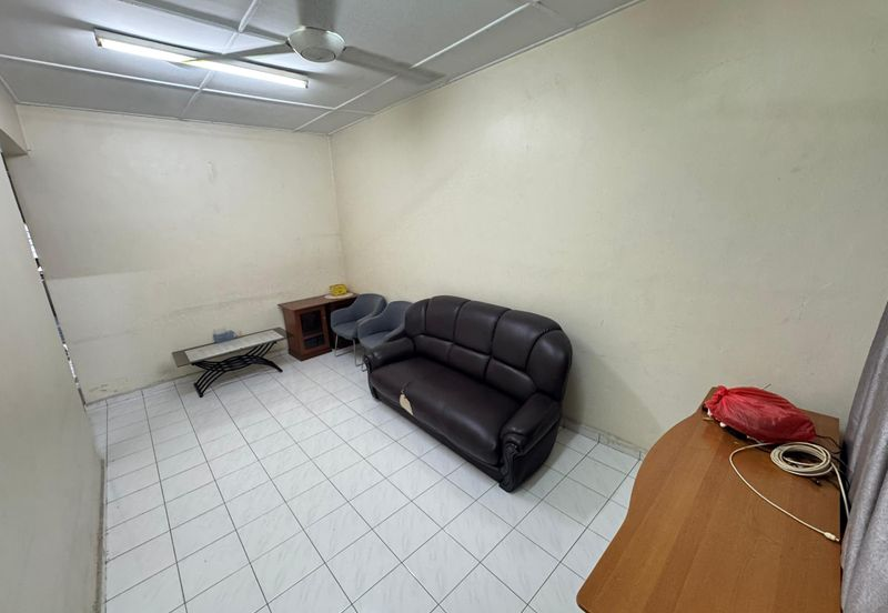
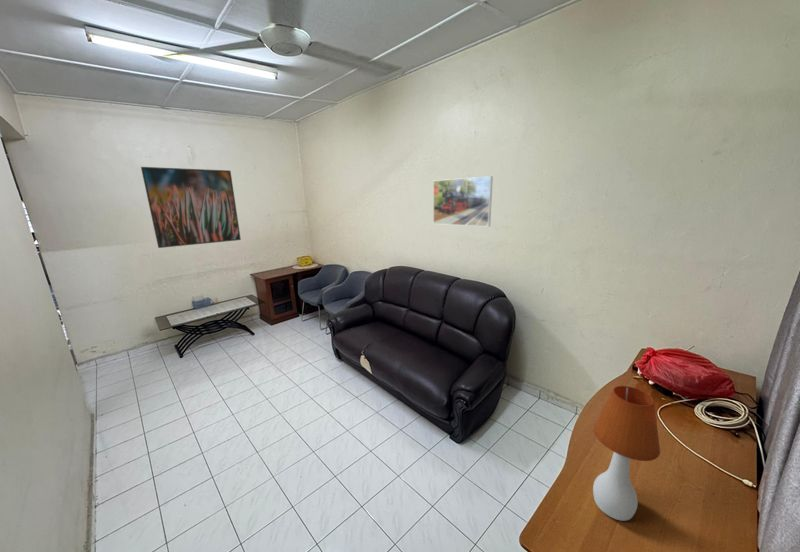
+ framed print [140,166,242,249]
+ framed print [432,175,494,228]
+ table lamp [592,385,661,522]
